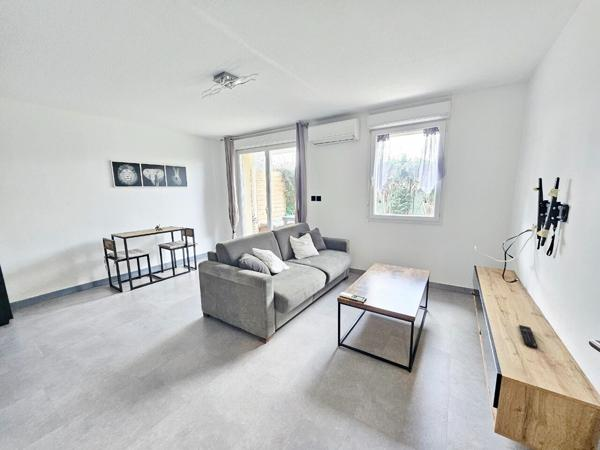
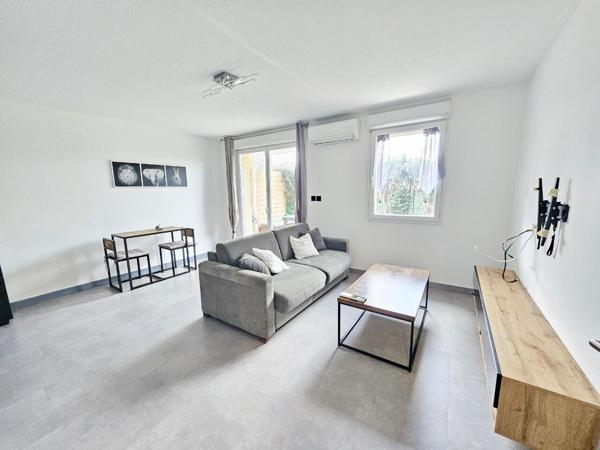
- remote control [518,324,539,349]
